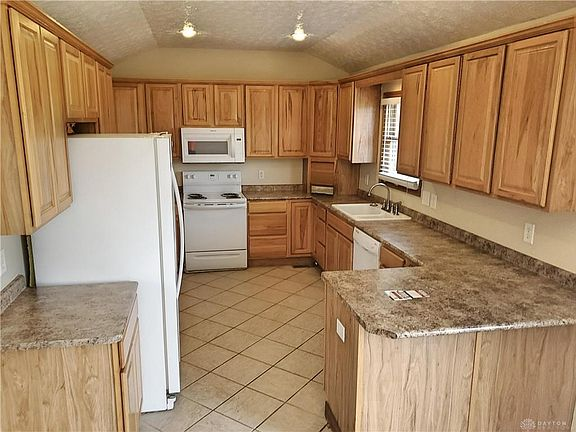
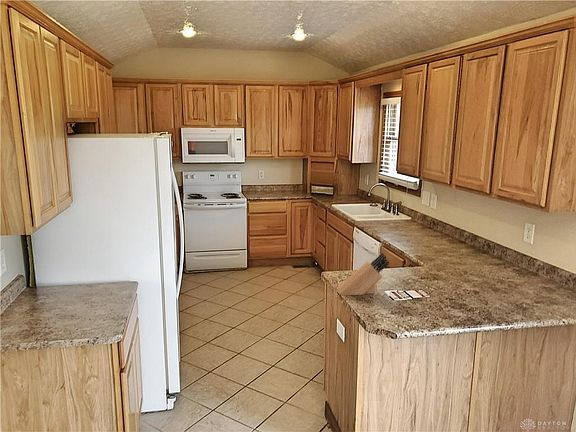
+ knife block [336,252,390,296]
